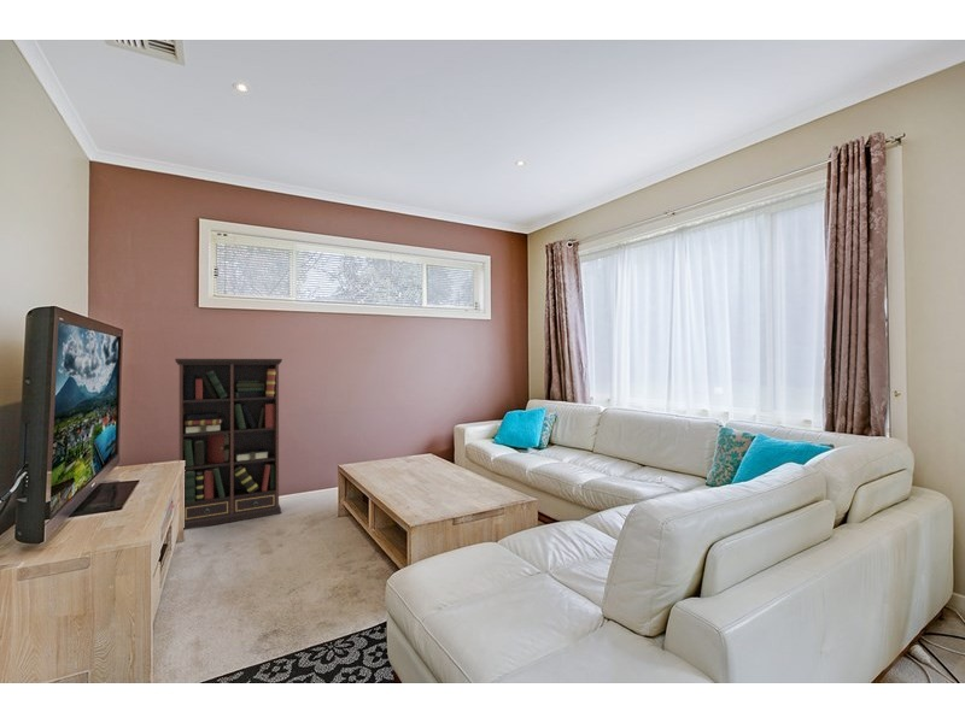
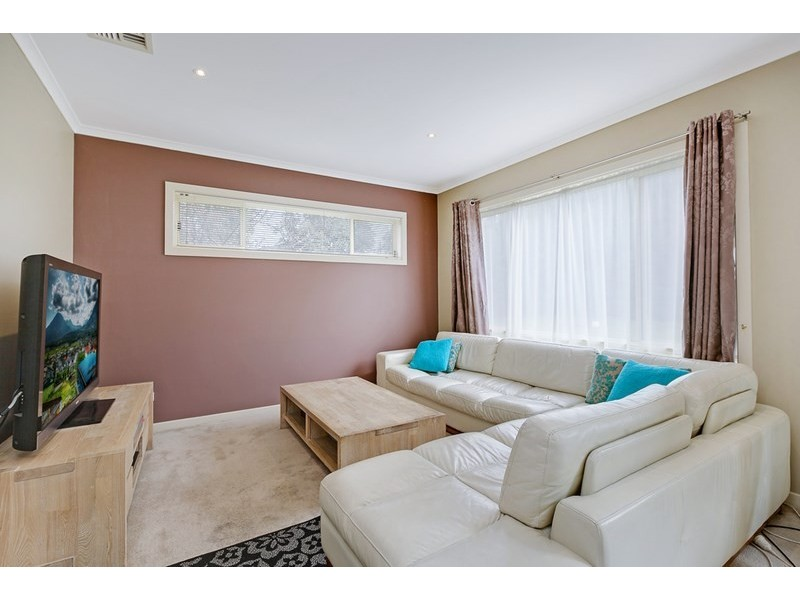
- bookcase [174,358,283,531]
